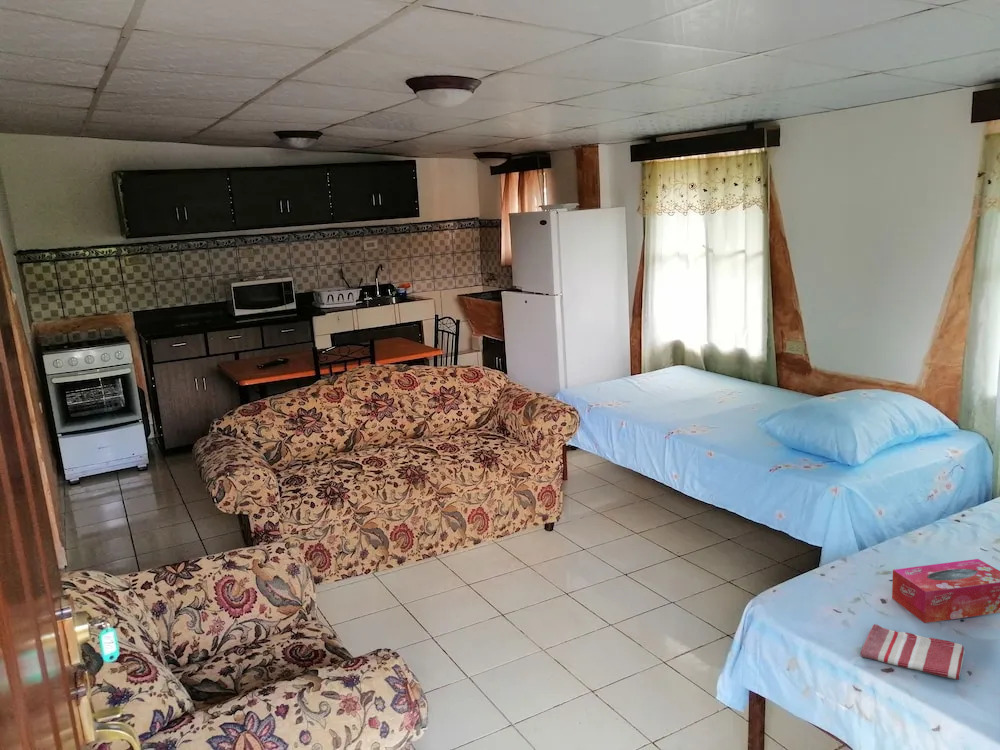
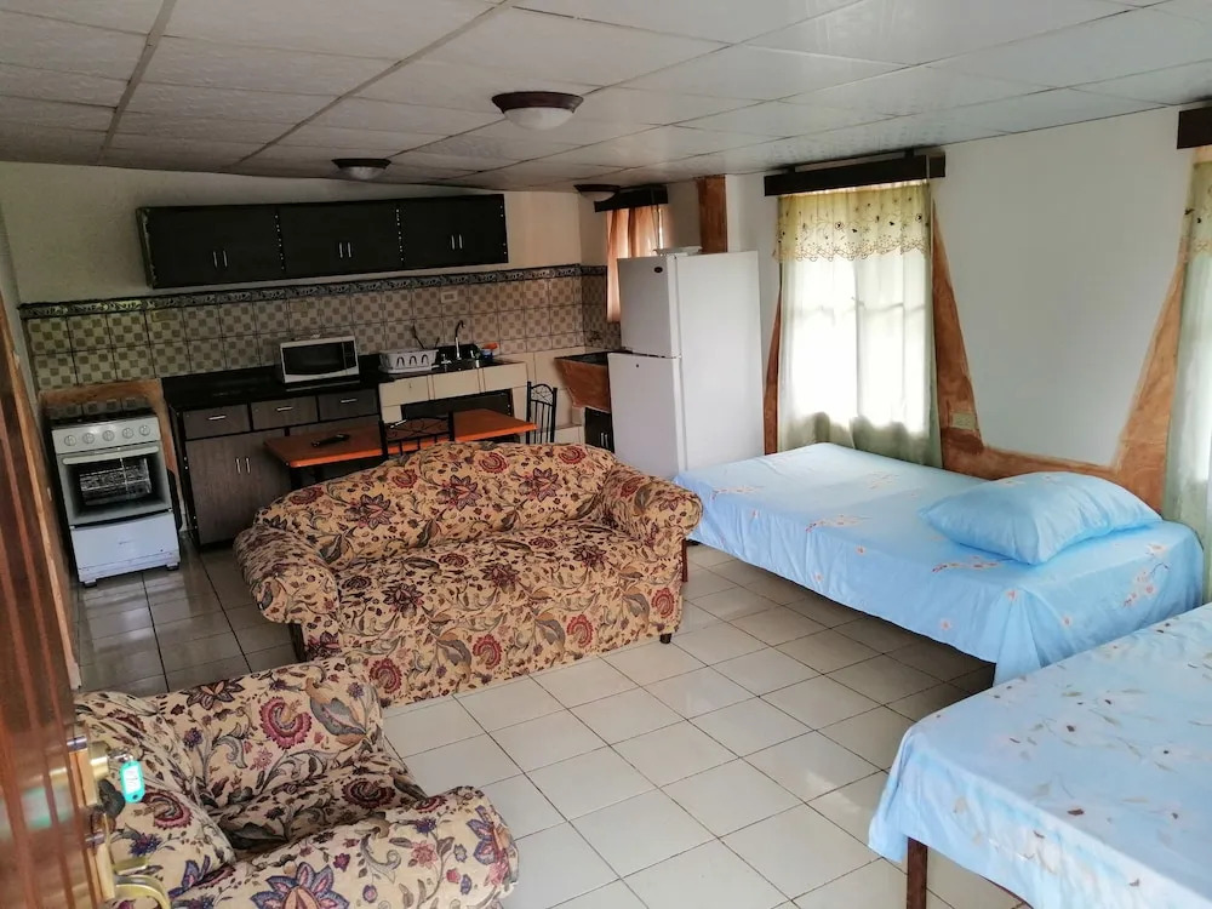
- dish towel [860,623,966,681]
- tissue box [891,558,1000,624]
